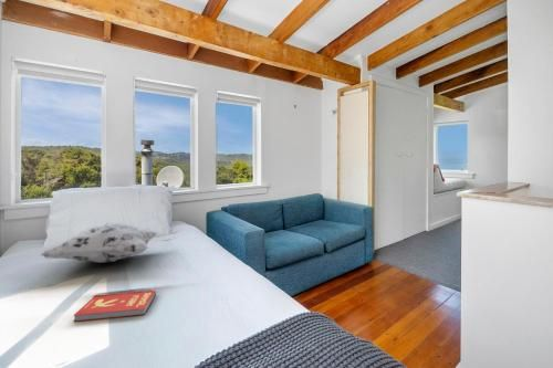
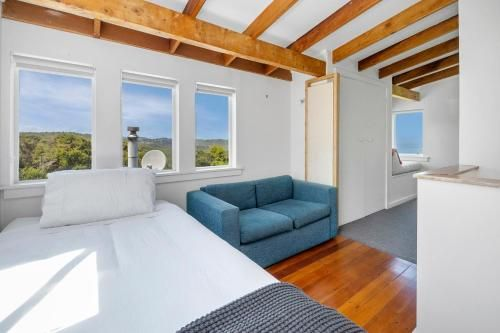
- book [72,290,157,323]
- decorative pillow [40,222,158,264]
